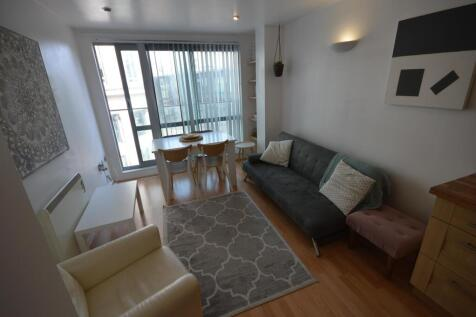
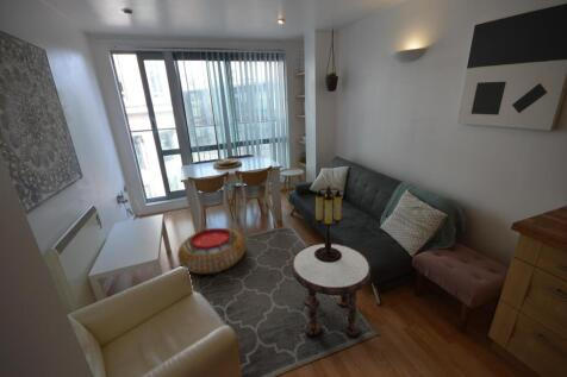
+ side table [291,241,372,337]
+ pouf [176,227,247,275]
+ table lamp [314,184,343,263]
